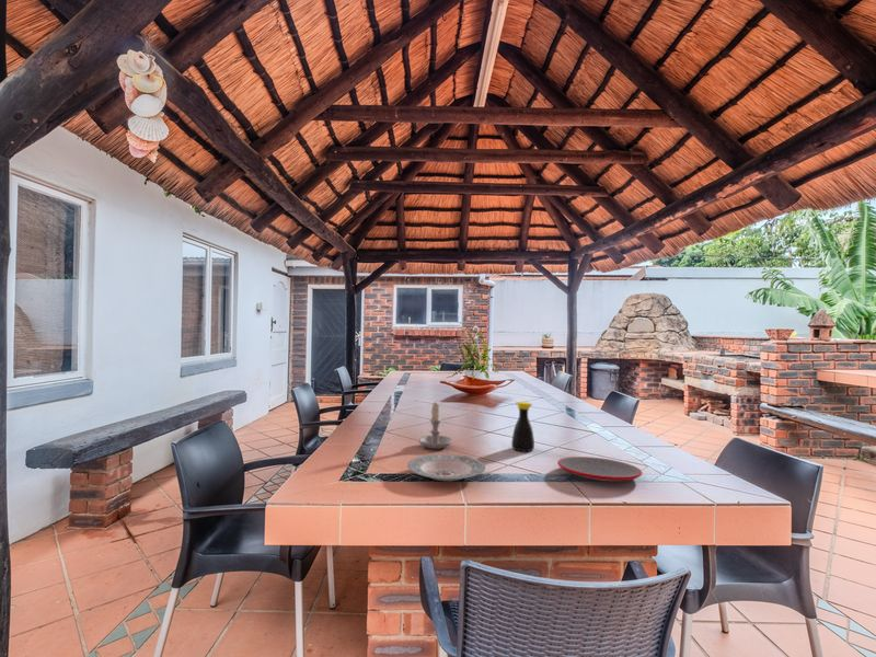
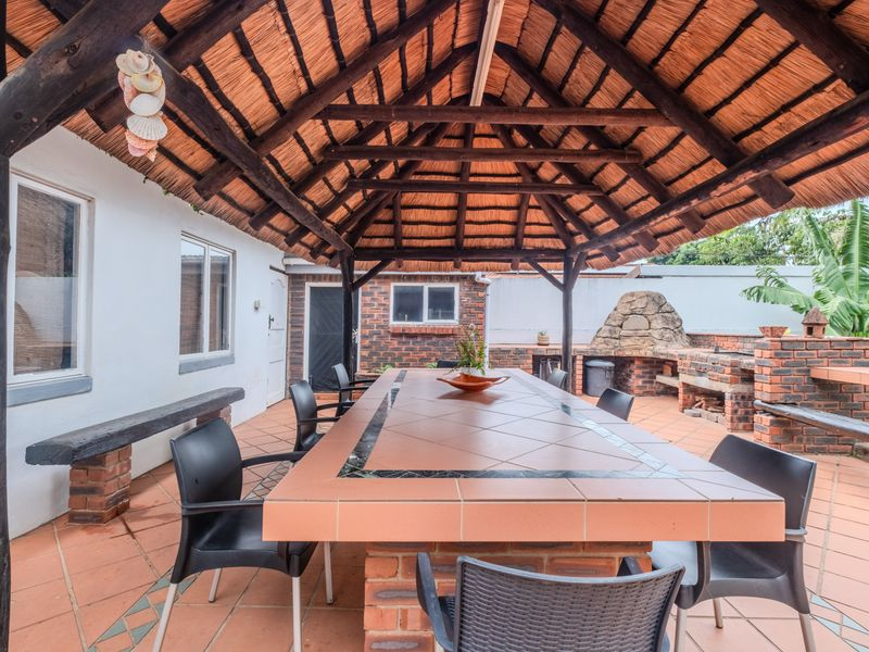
- plate [556,456,644,482]
- candle [418,400,452,450]
- plate [406,453,486,482]
- bottle [510,401,535,452]
